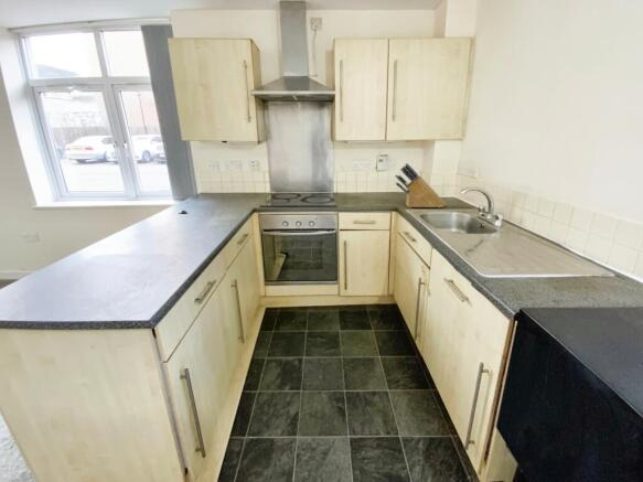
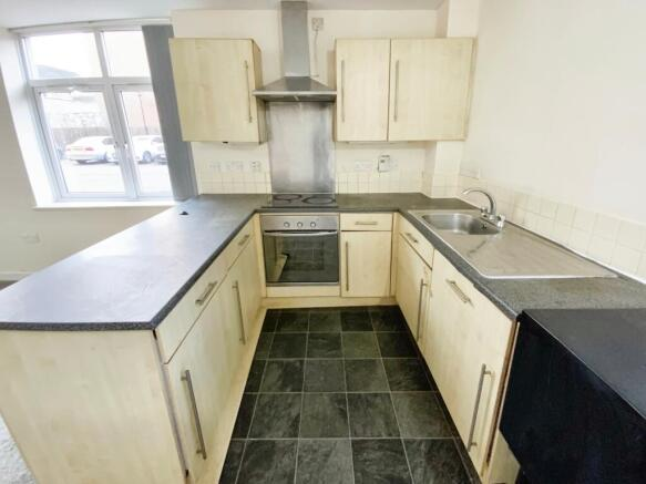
- knife block [394,162,447,208]
